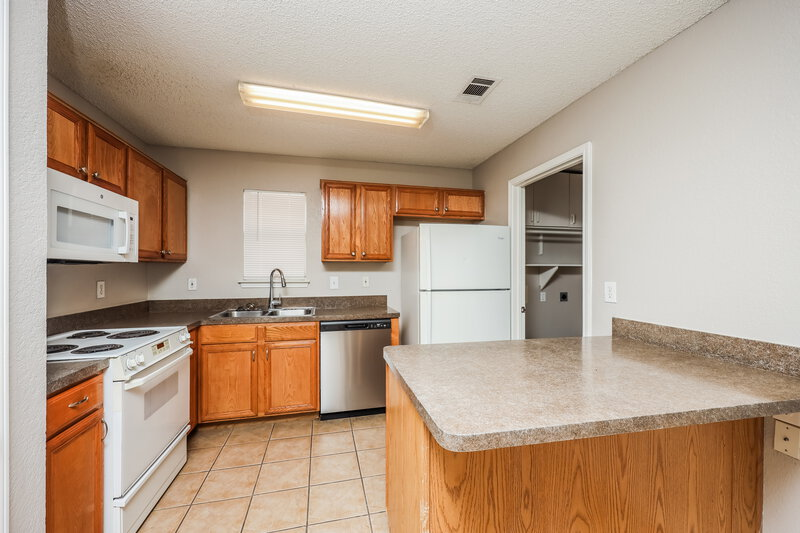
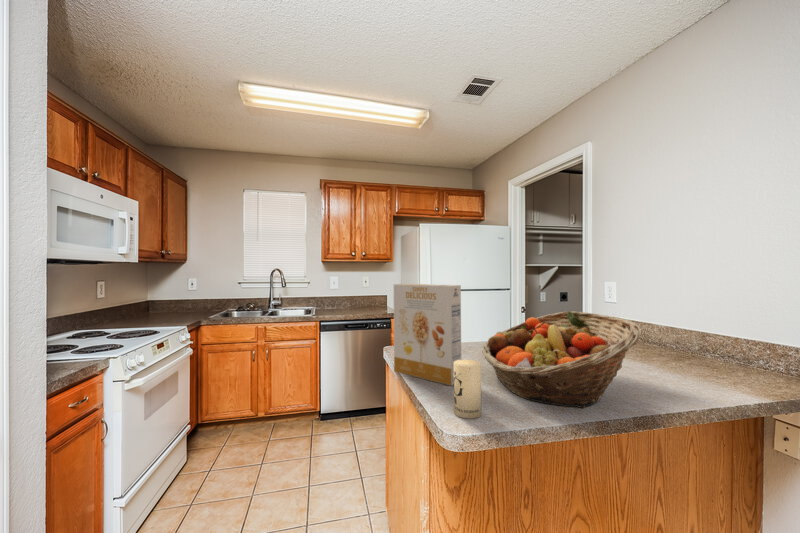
+ fruit basket [481,310,642,409]
+ candle [453,359,482,420]
+ cereal box [393,283,462,387]
